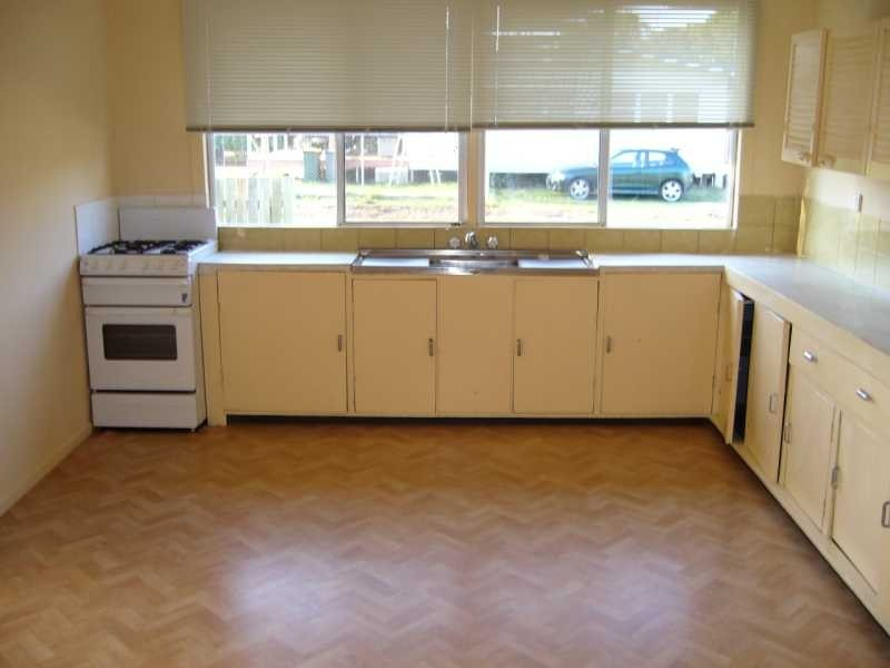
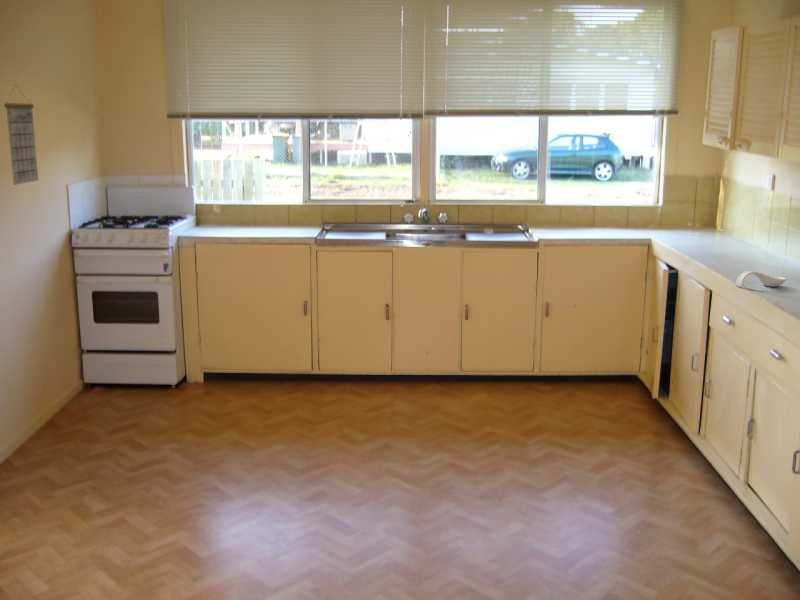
+ calendar [3,84,39,186]
+ spoon rest [734,270,787,288]
